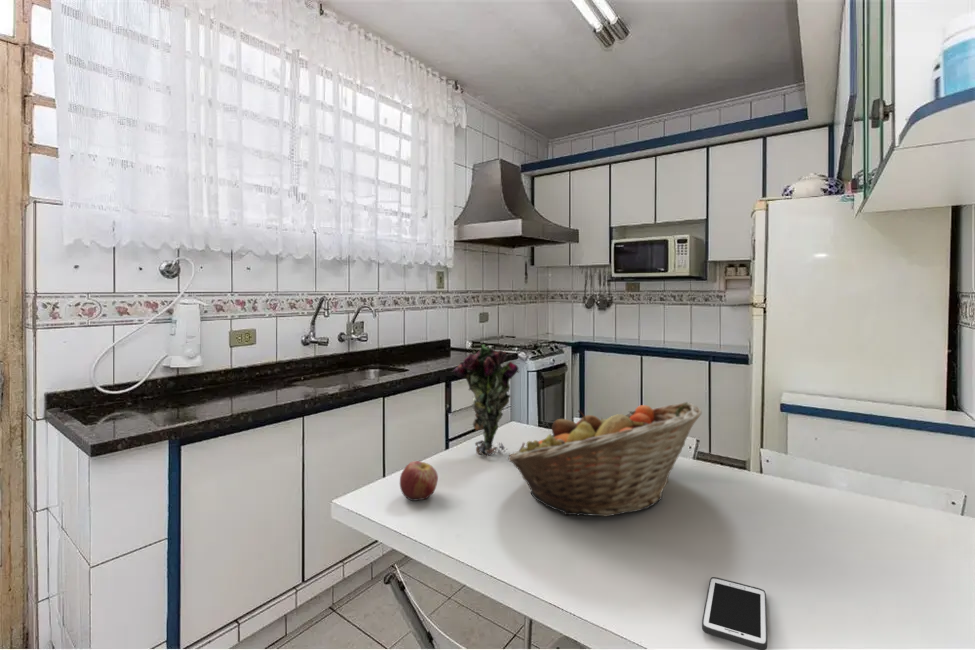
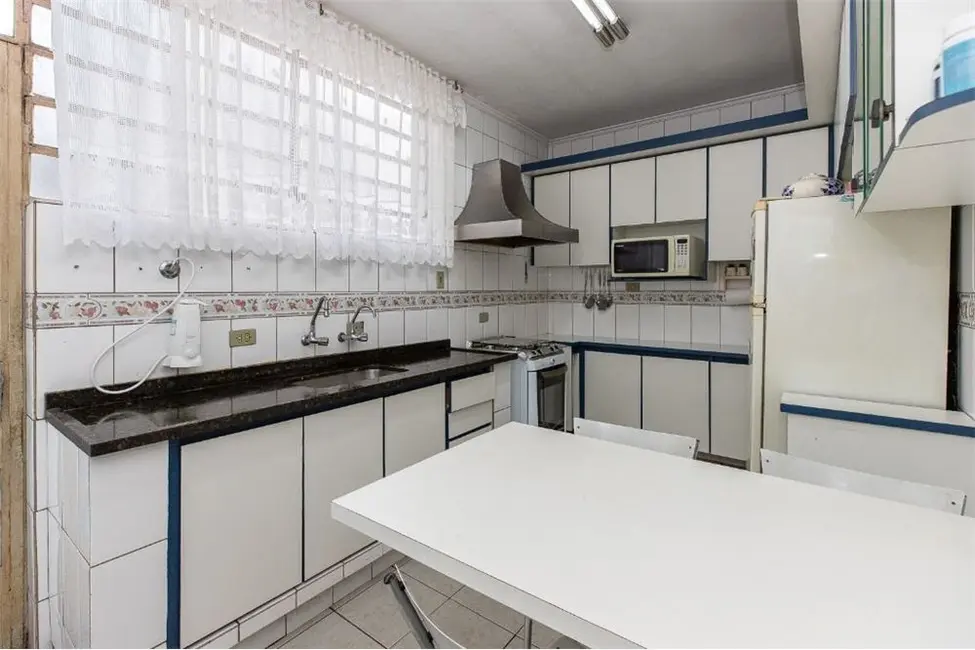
- flower [451,344,520,458]
- cell phone [701,576,768,650]
- apple [399,460,439,502]
- fruit basket [507,401,703,517]
